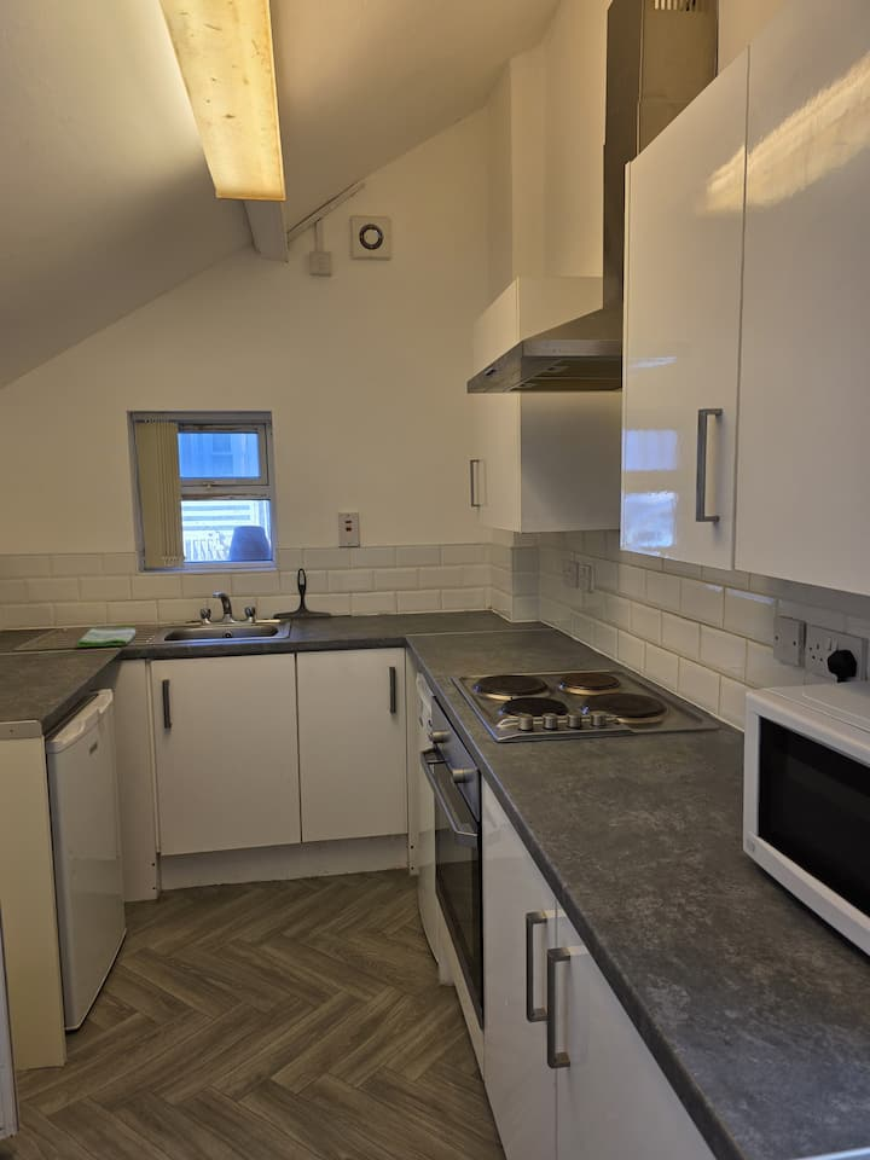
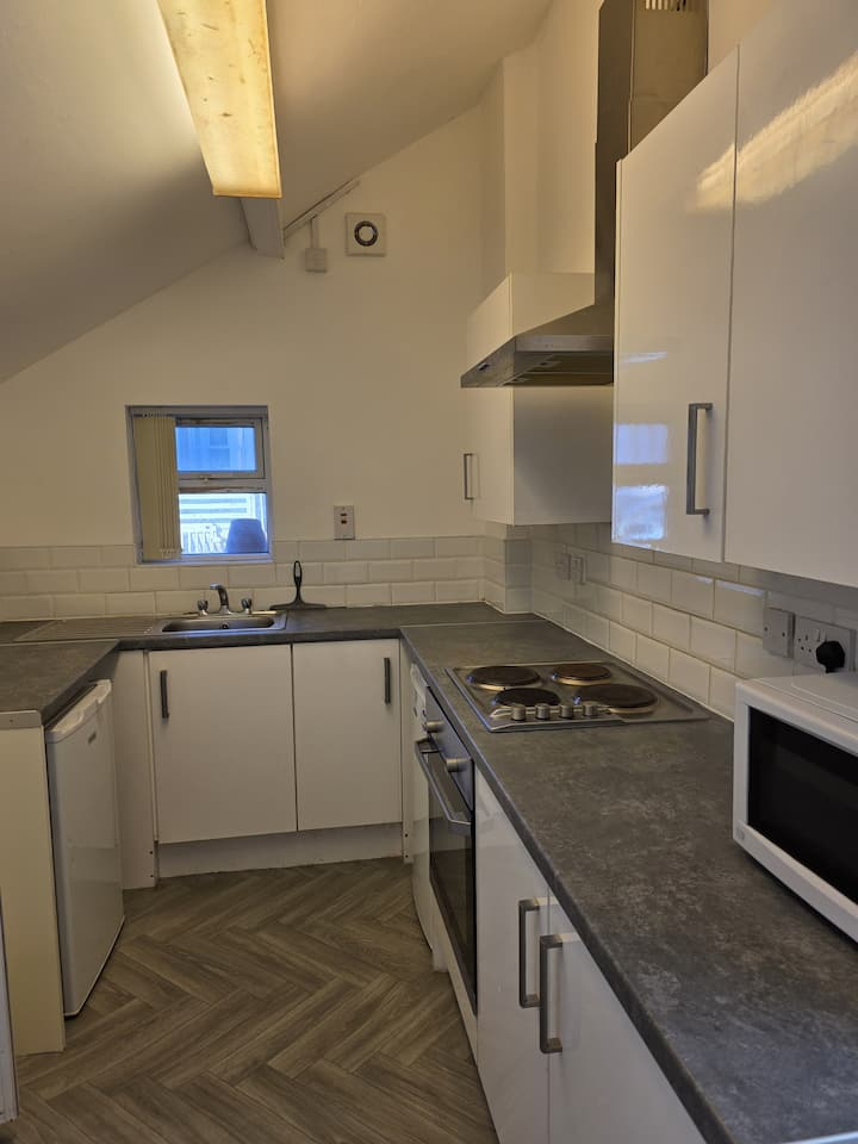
- dish towel [76,626,138,648]
